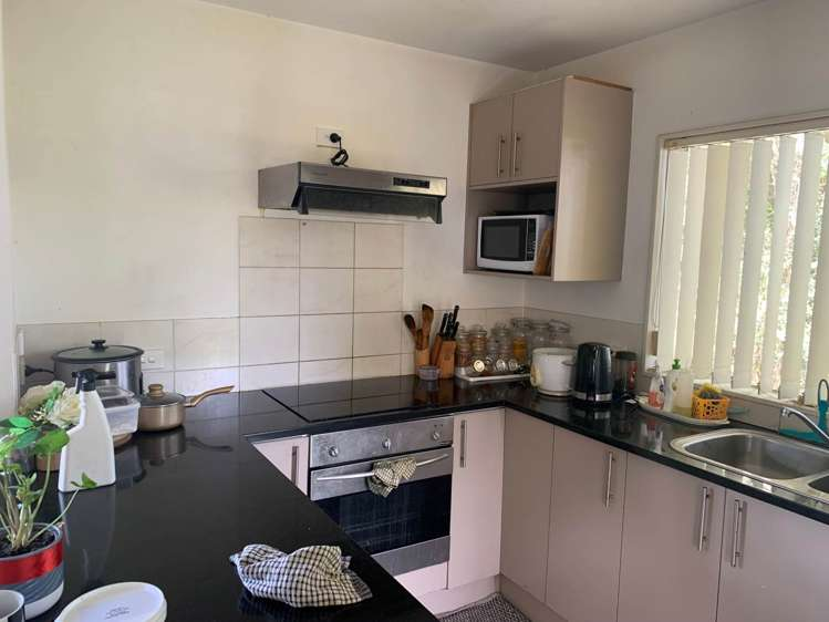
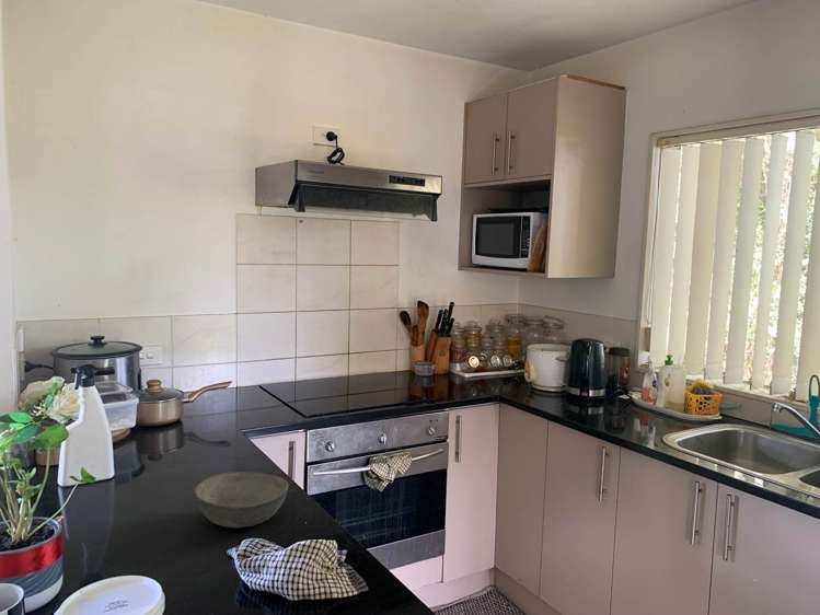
+ bowl [194,471,289,529]
